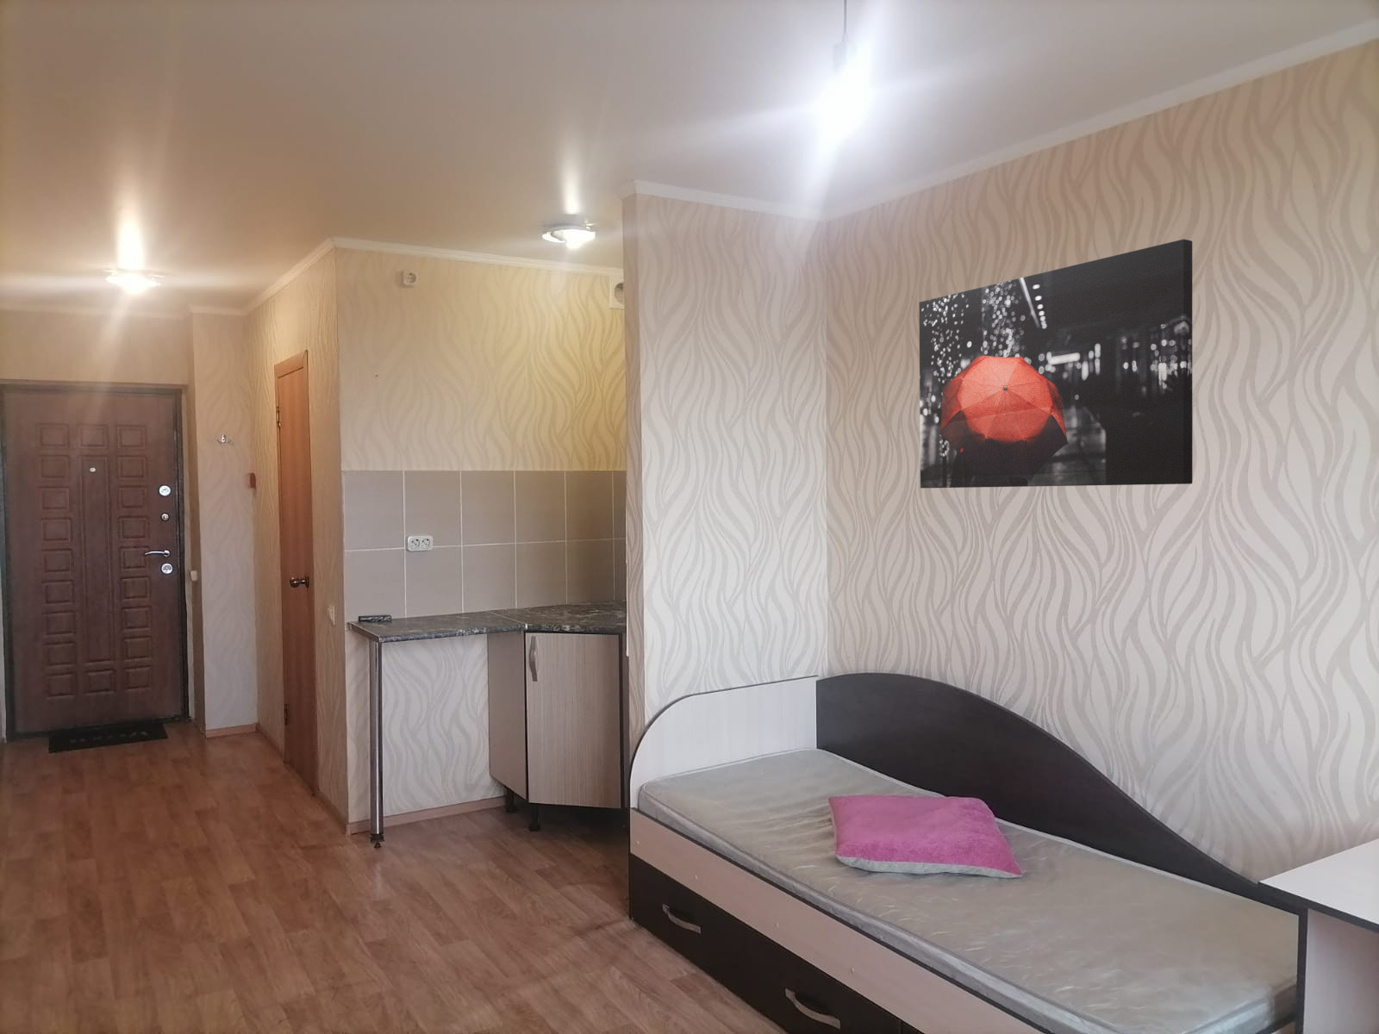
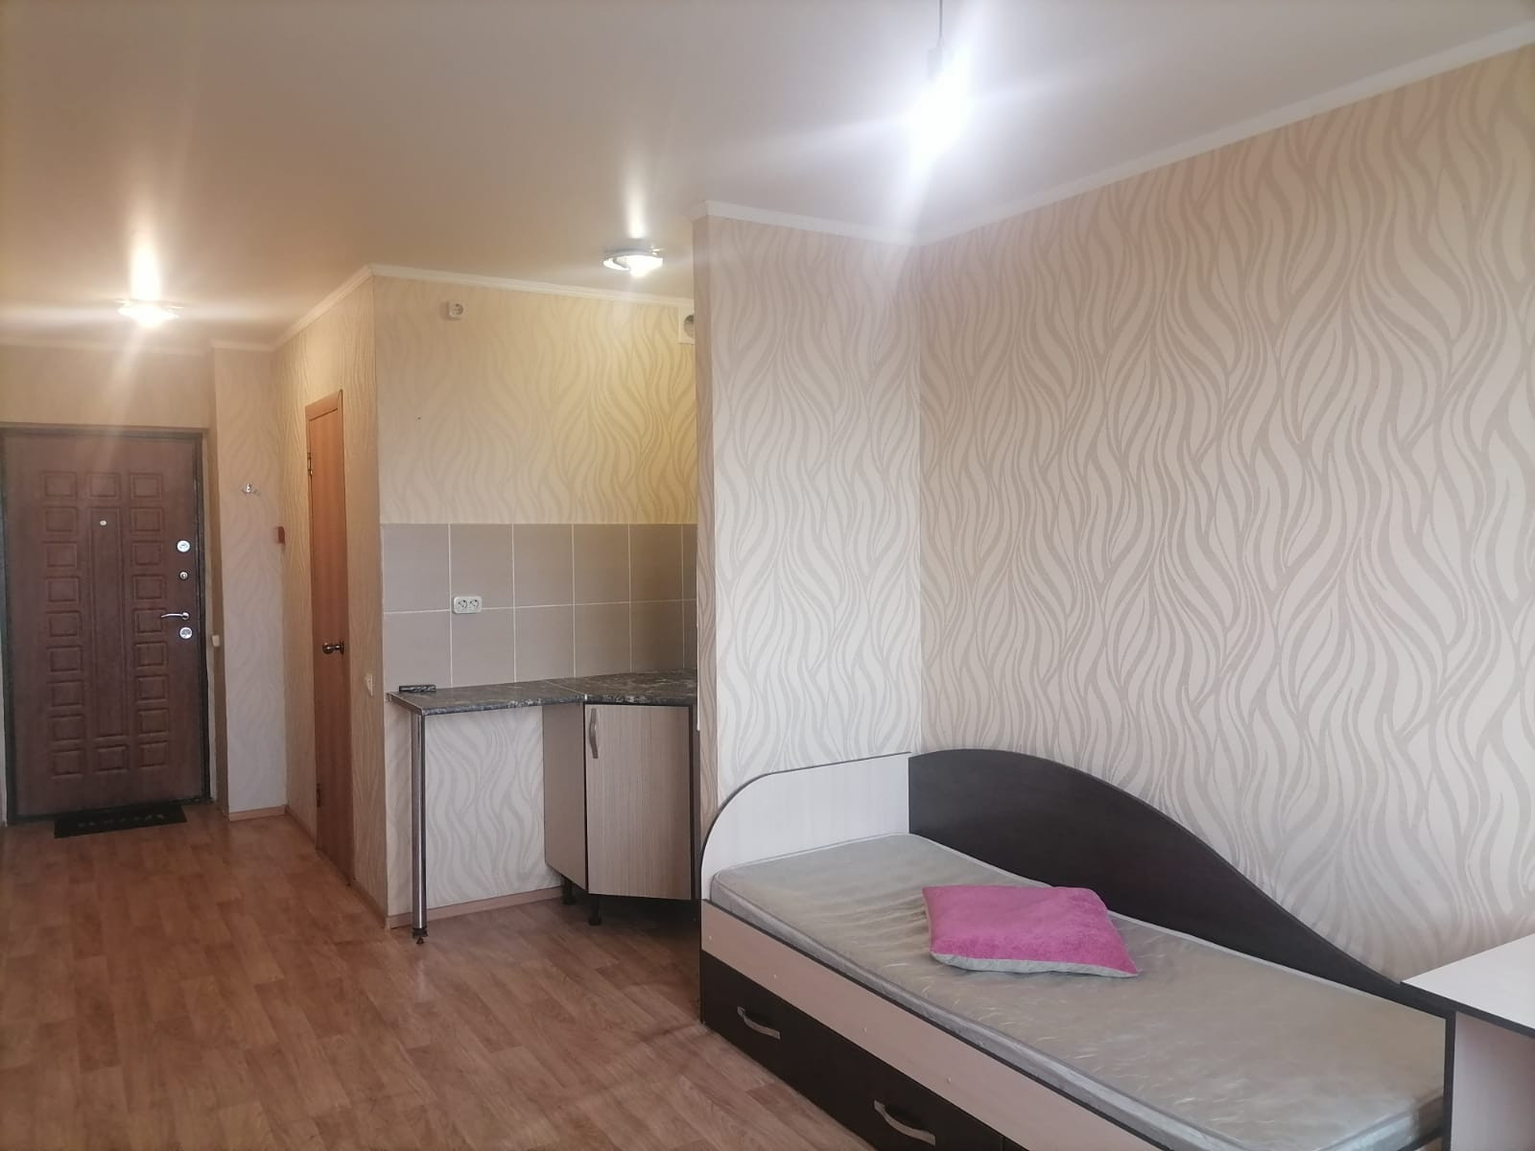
- wall art [918,239,1193,489]
